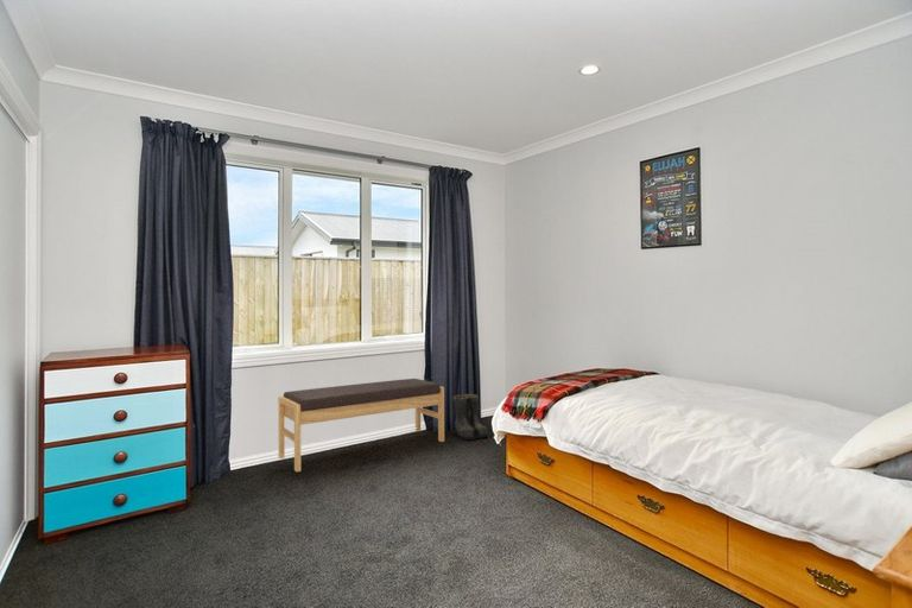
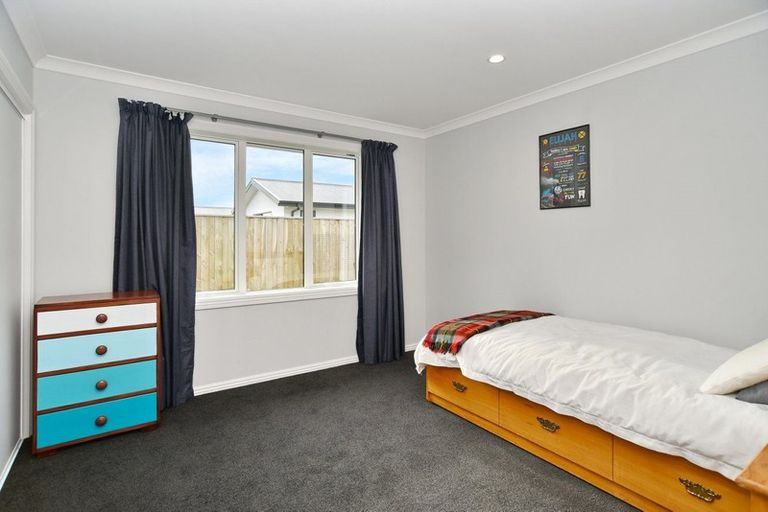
- bench [277,378,445,473]
- boots [451,393,489,441]
